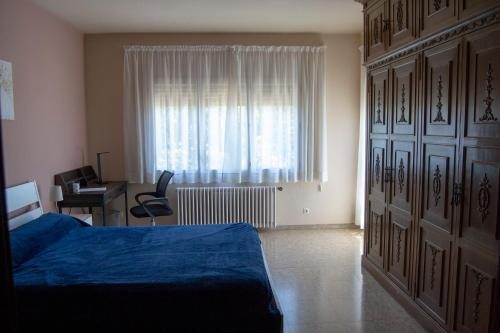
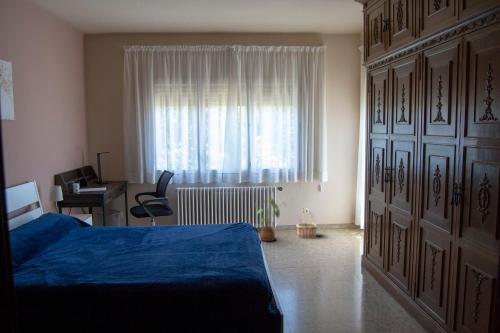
+ basket [296,209,318,239]
+ house plant [252,197,288,242]
